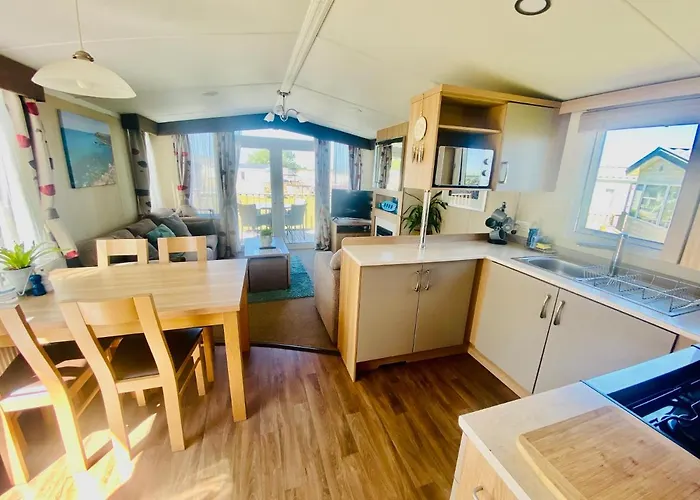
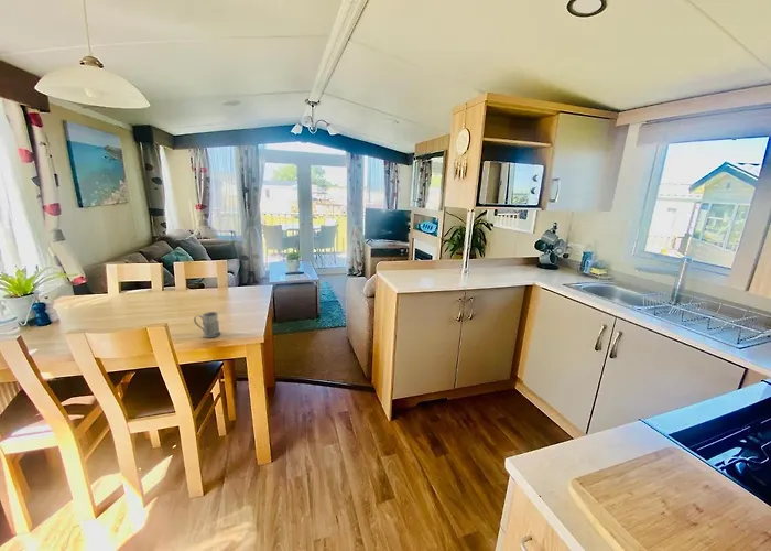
+ mug [193,311,221,339]
